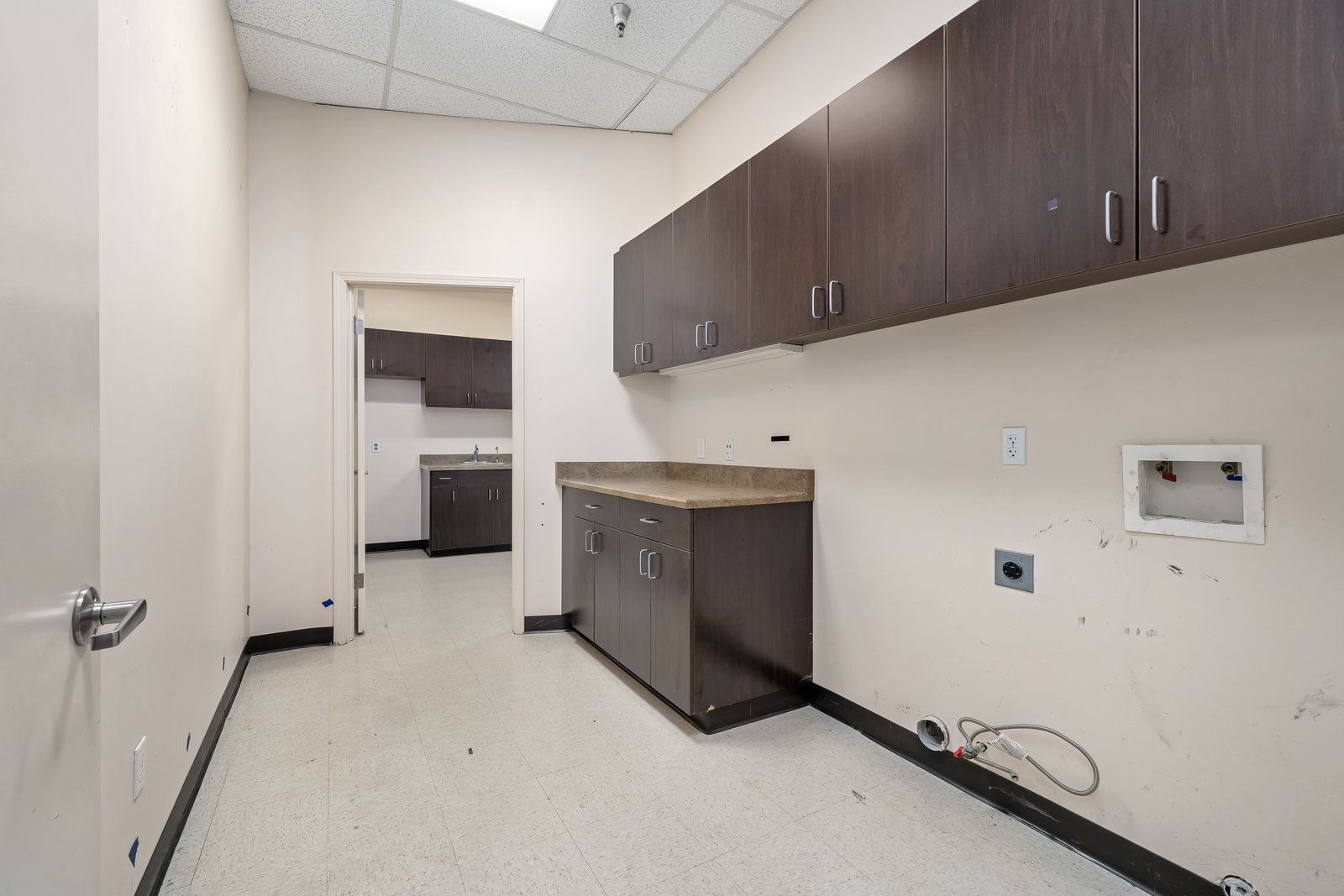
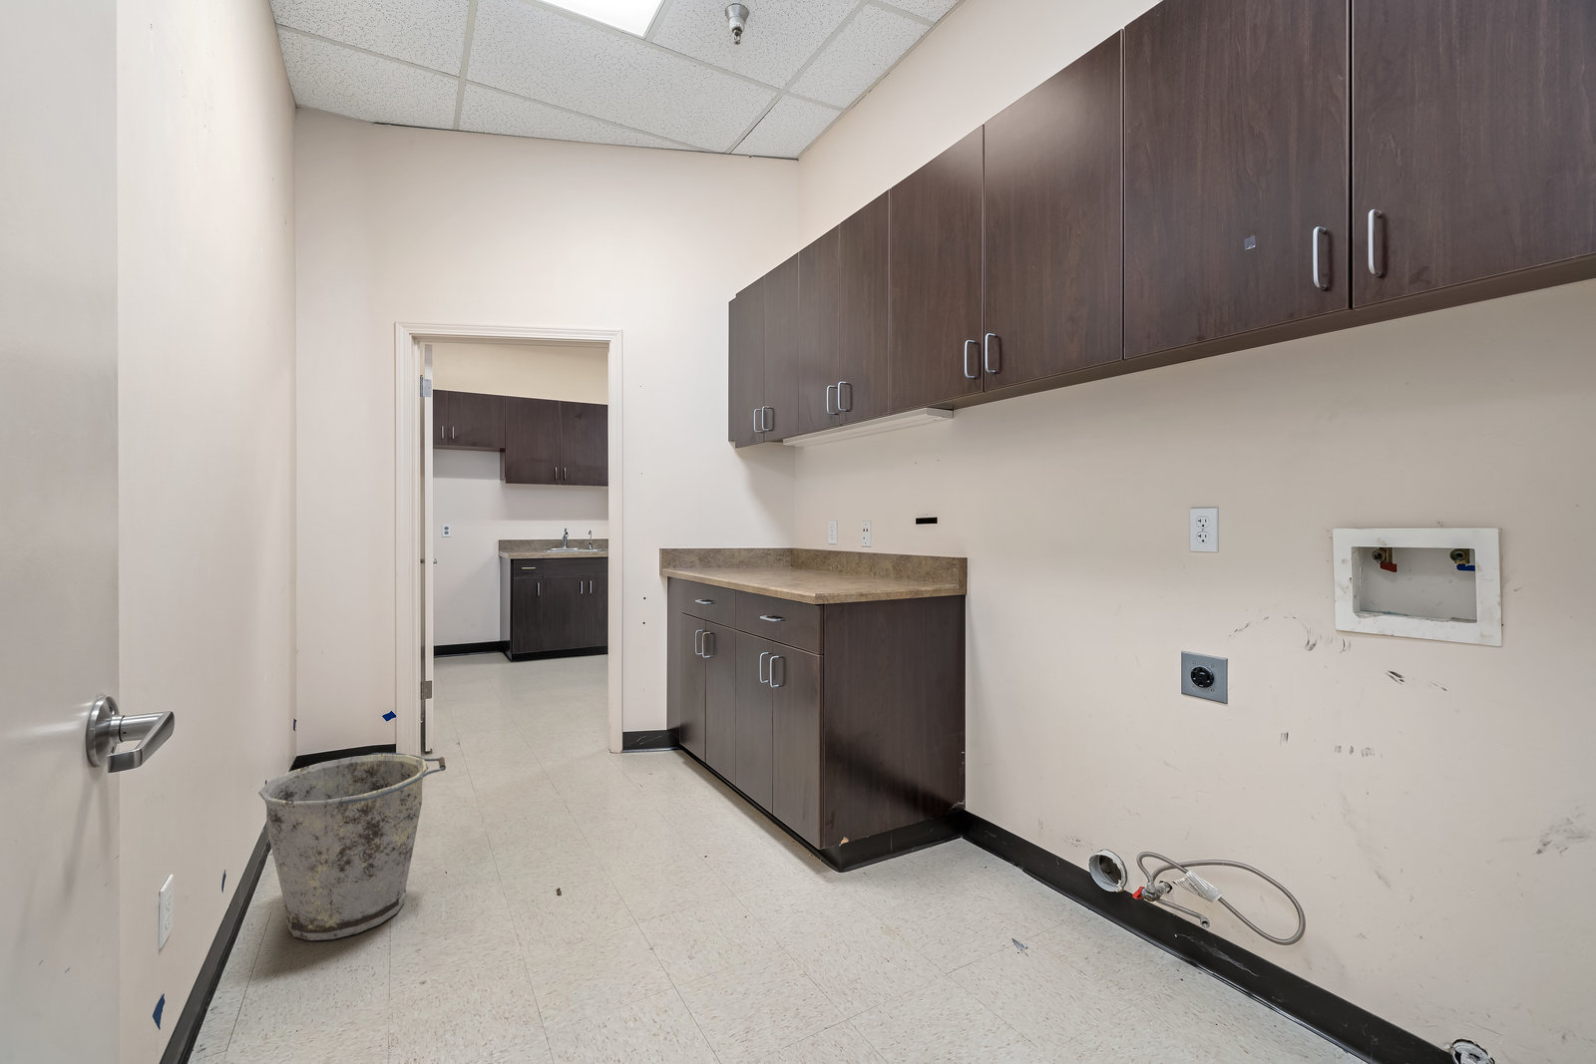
+ bucket [258,752,446,942]
